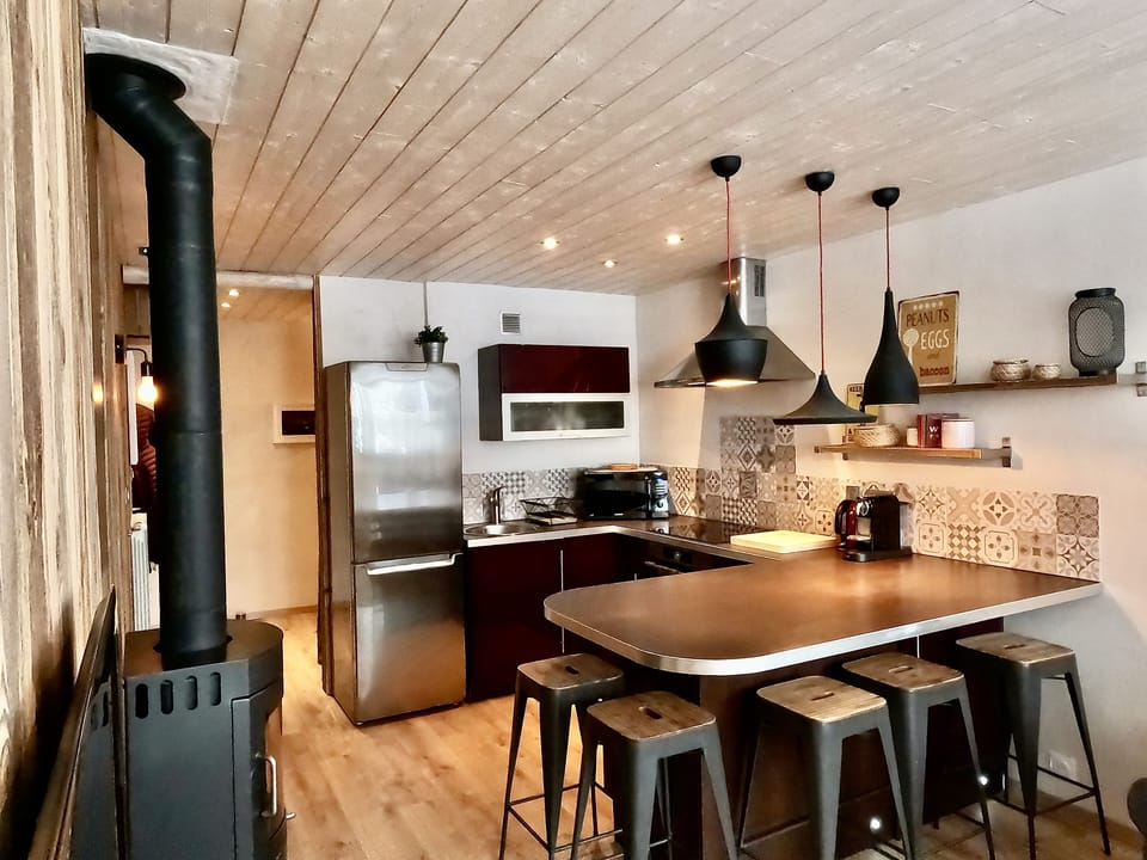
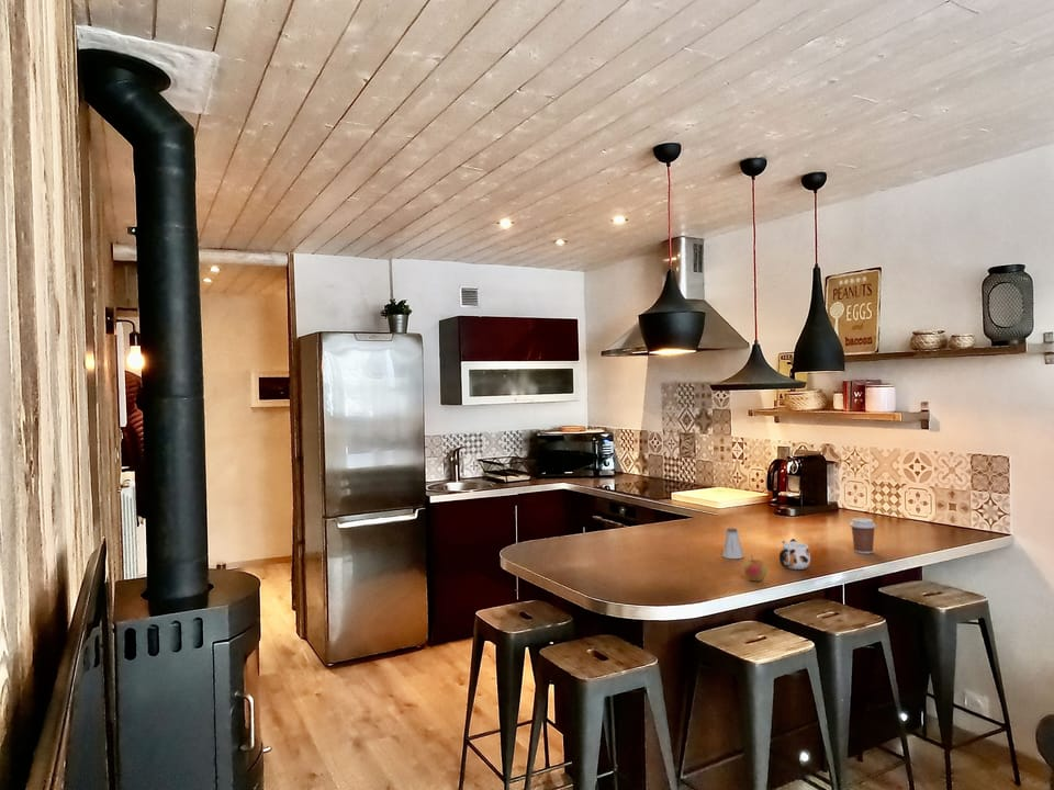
+ saltshaker [721,527,744,560]
+ coffee cup [849,517,877,555]
+ apple [743,554,767,583]
+ mug [778,538,811,571]
